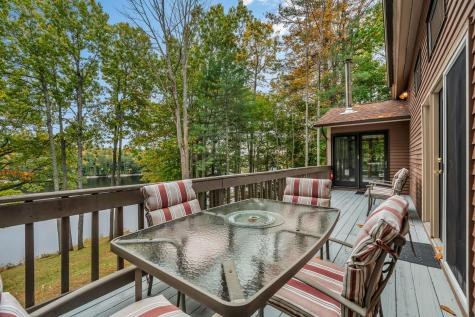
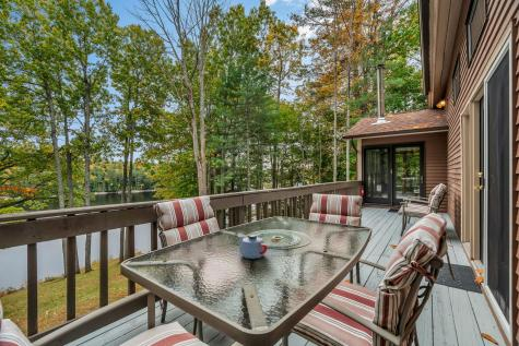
+ teapot [237,234,269,260]
